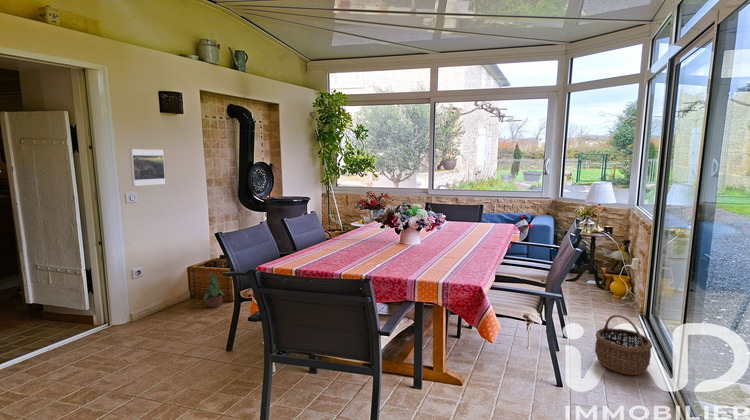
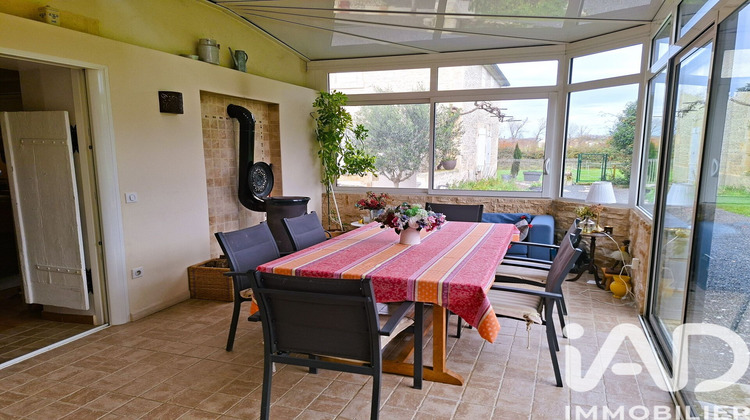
- potted plant [202,270,225,309]
- wicker basket [594,314,653,376]
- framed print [129,148,166,187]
